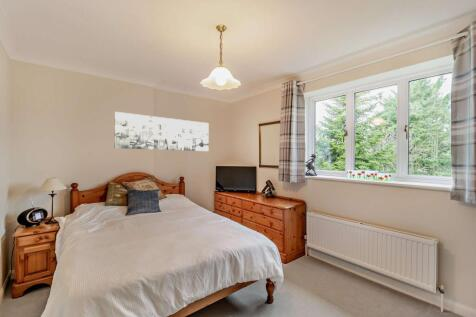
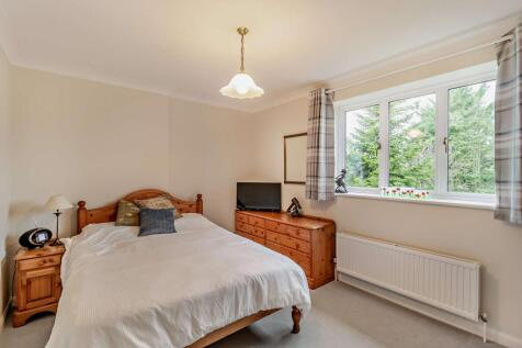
- wall art [113,111,210,152]
